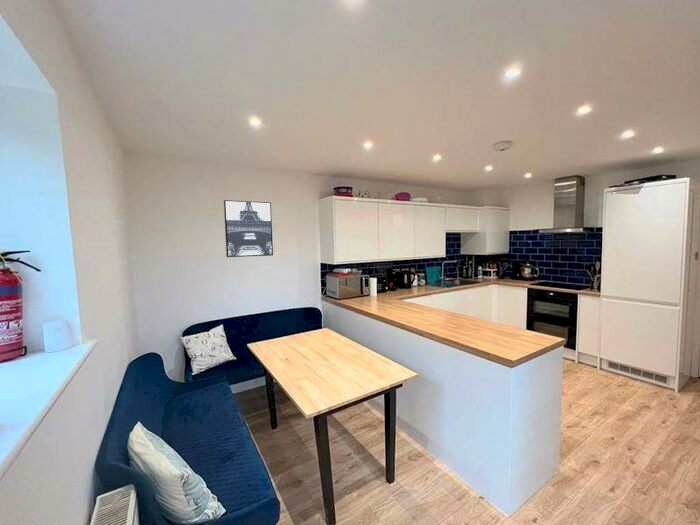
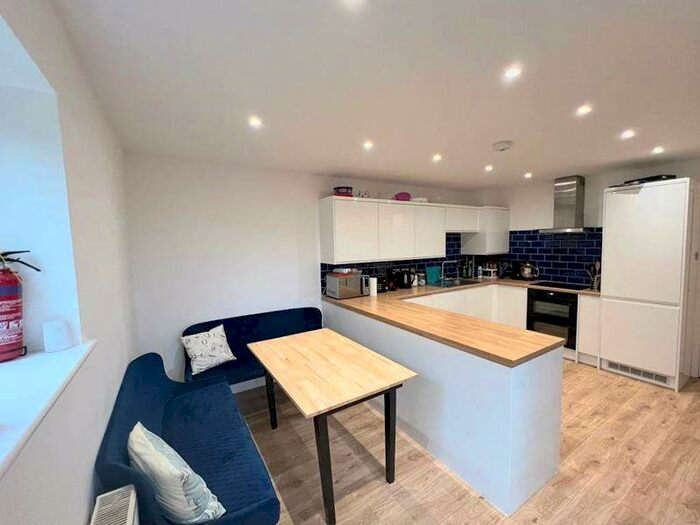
- wall art [223,199,274,258]
